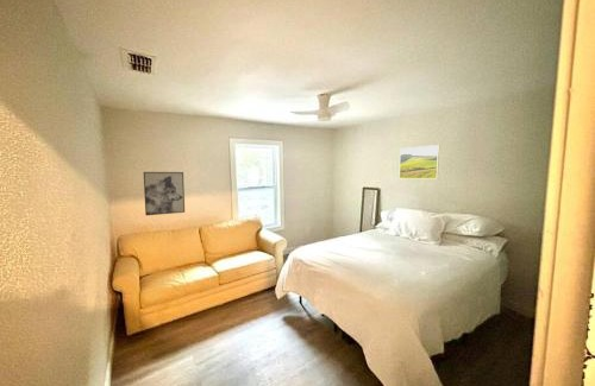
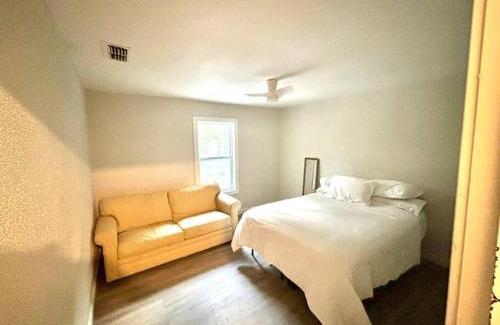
- wall art [143,171,186,216]
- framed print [397,144,440,181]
